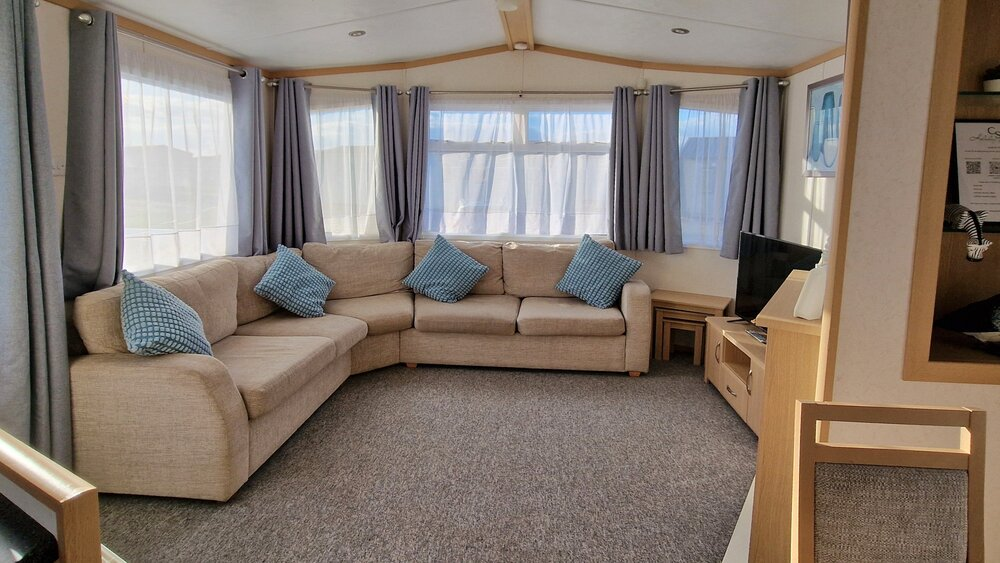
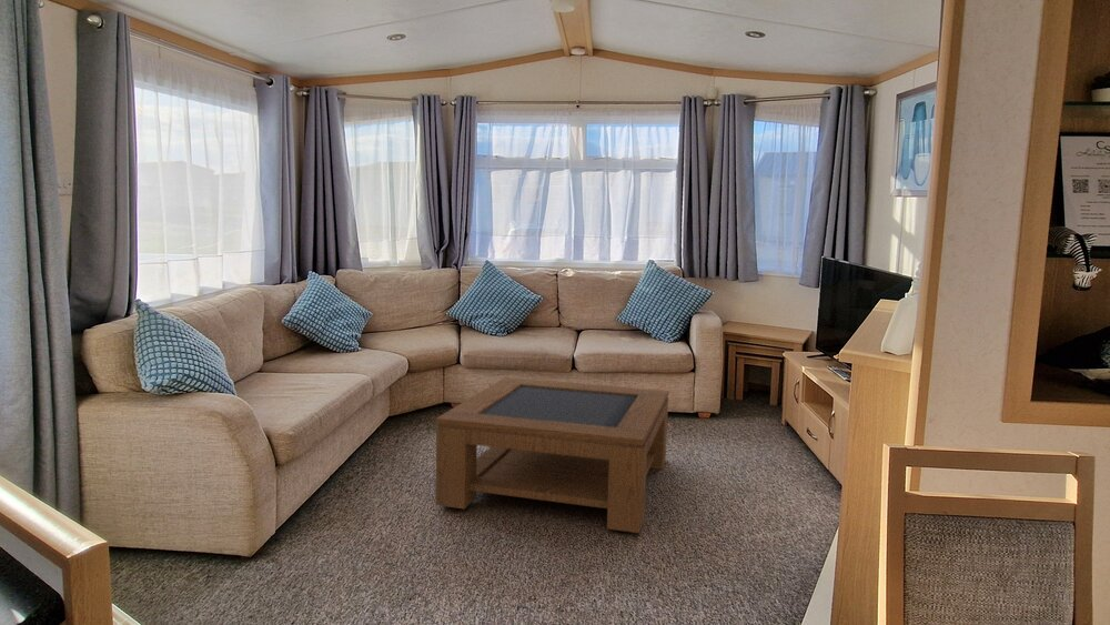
+ coffee table [435,376,669,534]
